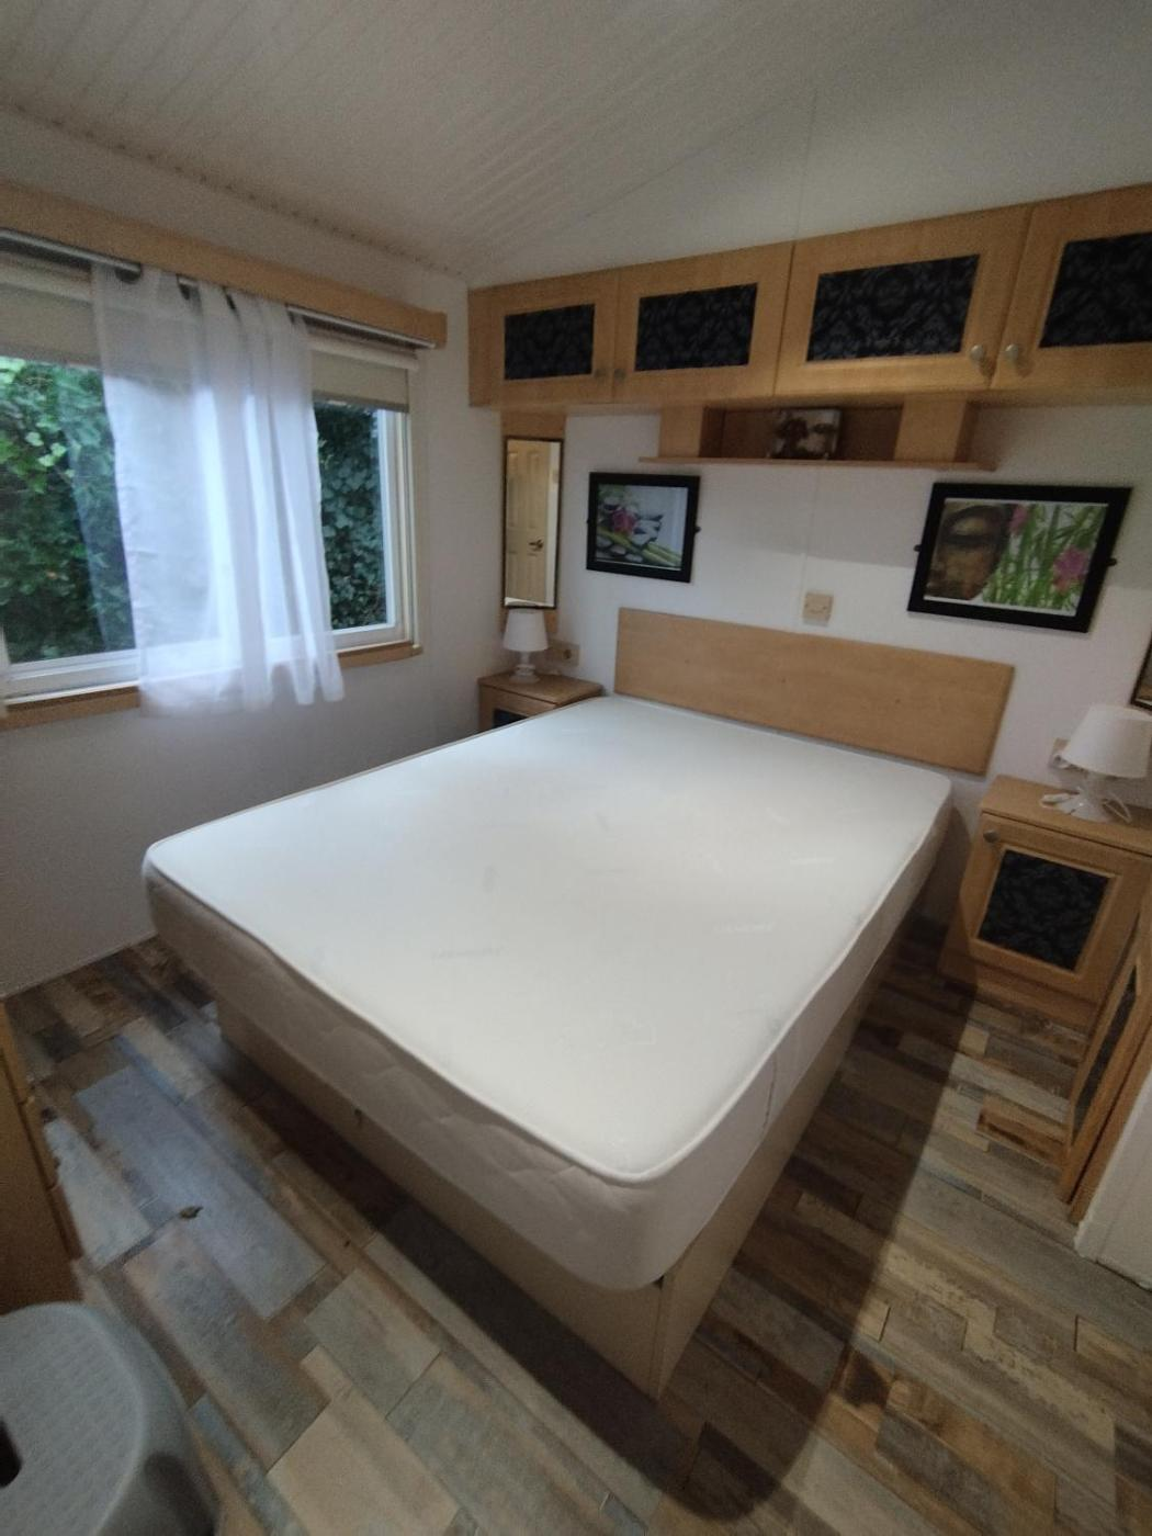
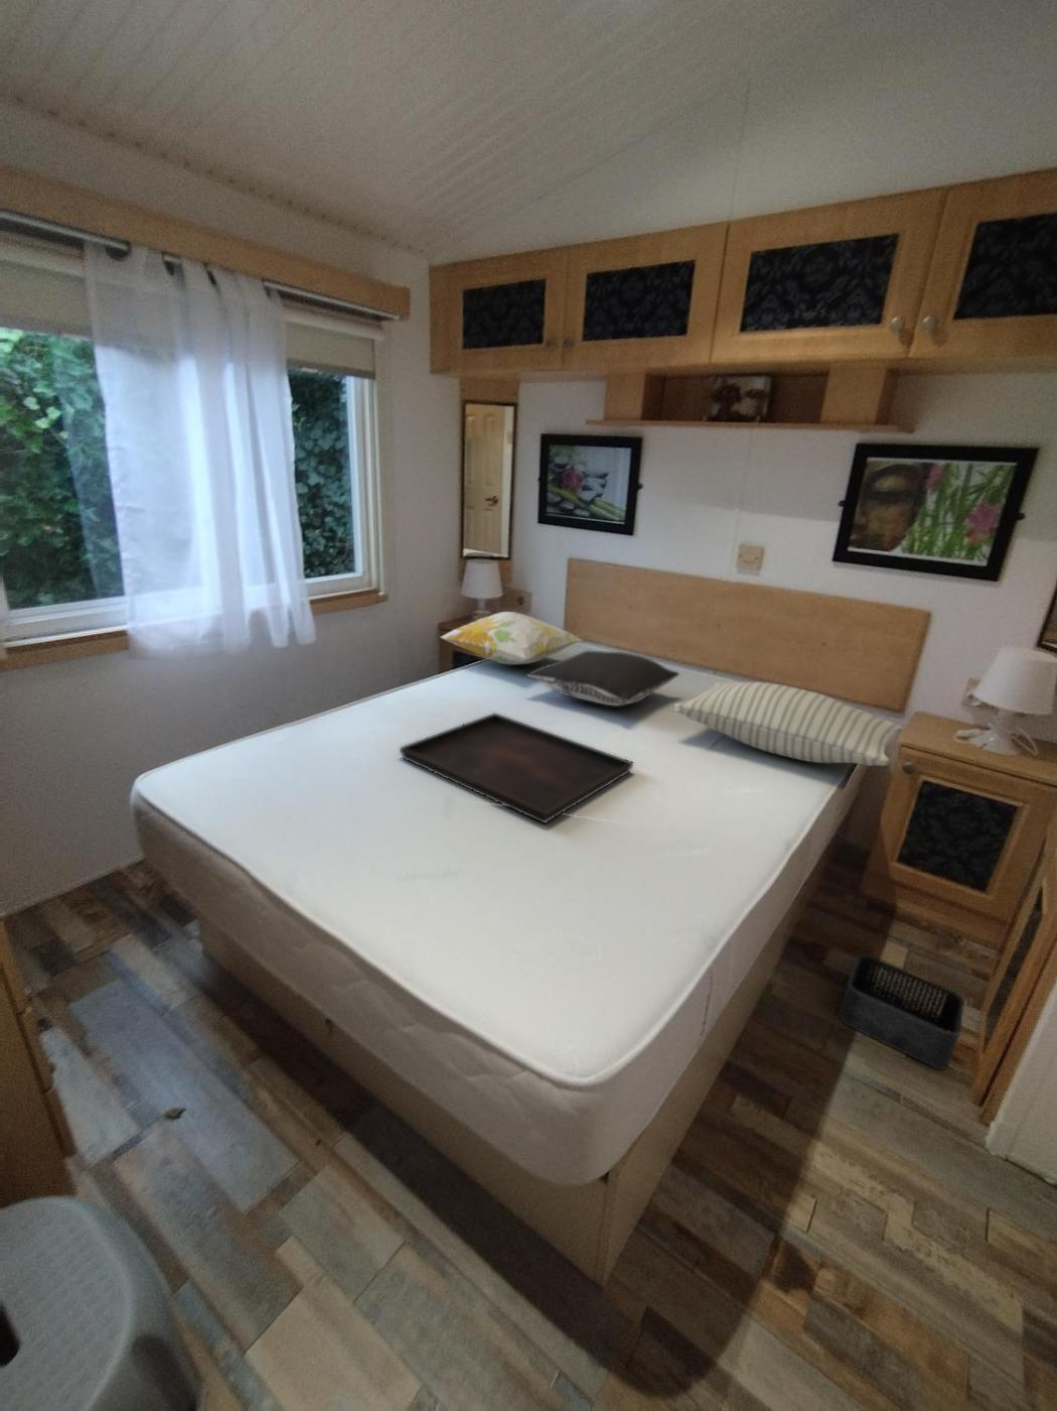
+ pillow [674,681,903,767]
+ serving tray [399,711,634,824]
+ storage bin [837,953,965,1070]
+ decorative pillow [439,611,583,667]
+ pillow [525,650,681,707]
